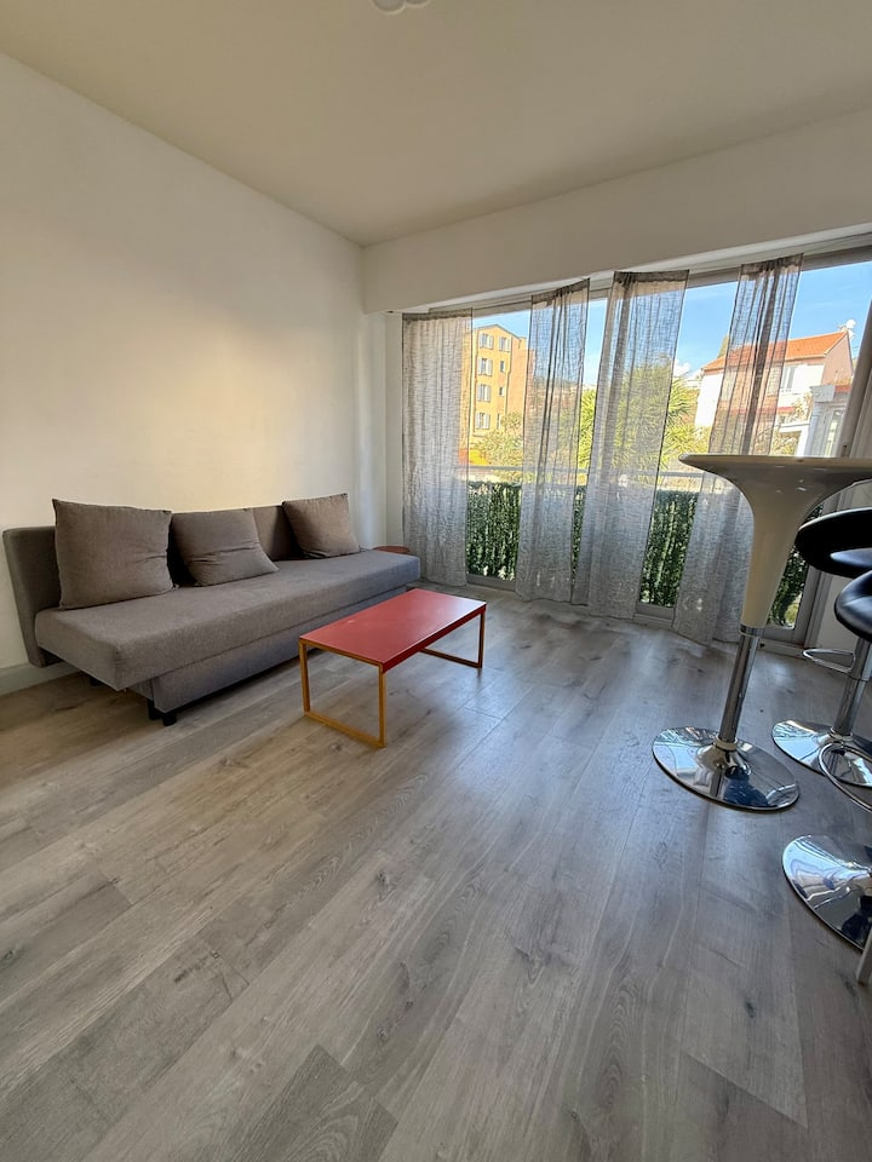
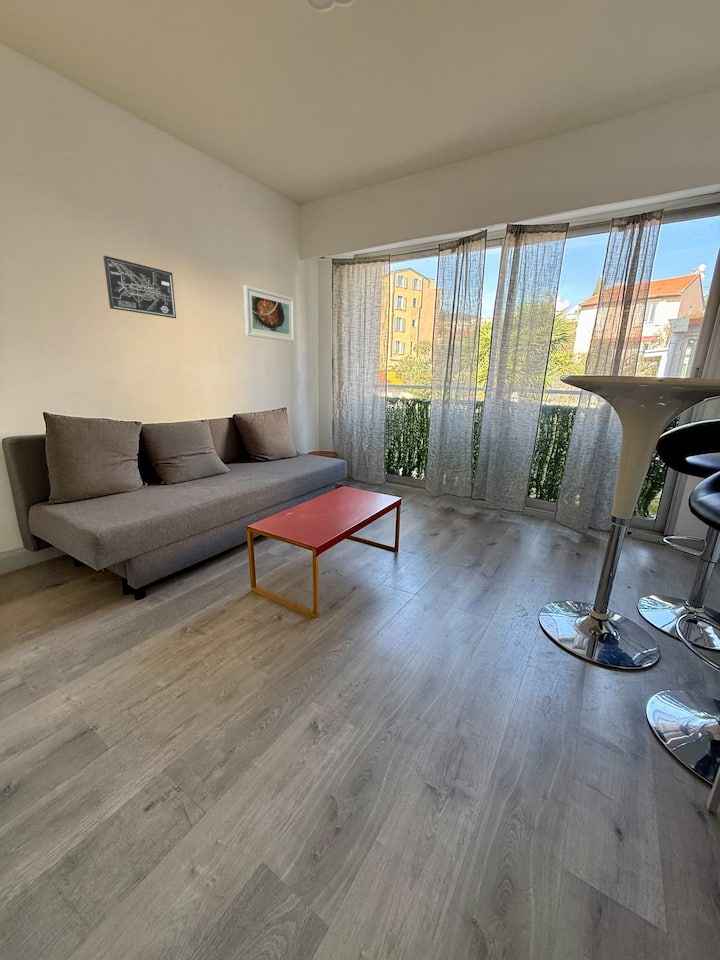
+ wall art [102,255,177,319]
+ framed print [243,284,295,343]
